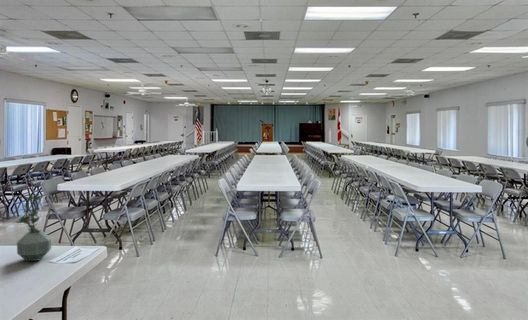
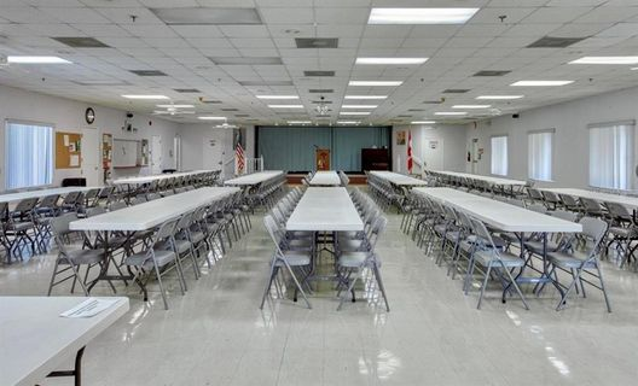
- potted plant [14,193,52,262]
